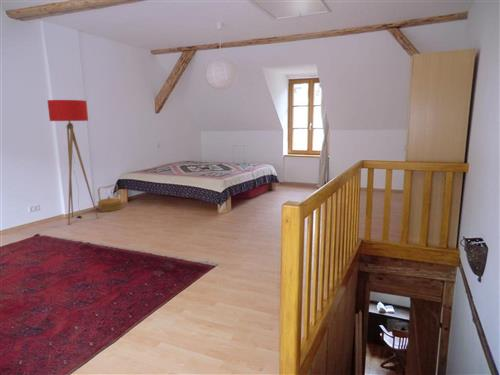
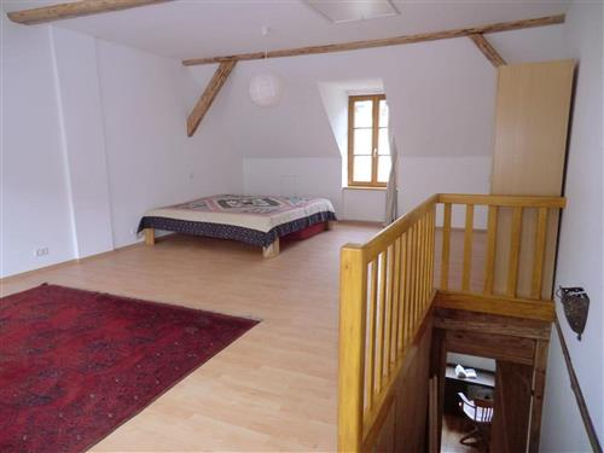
- basket [97,183,122,213]
- floor lamp [46,99,99,226]
